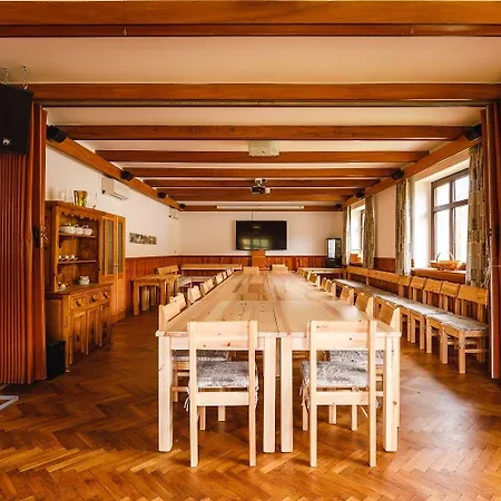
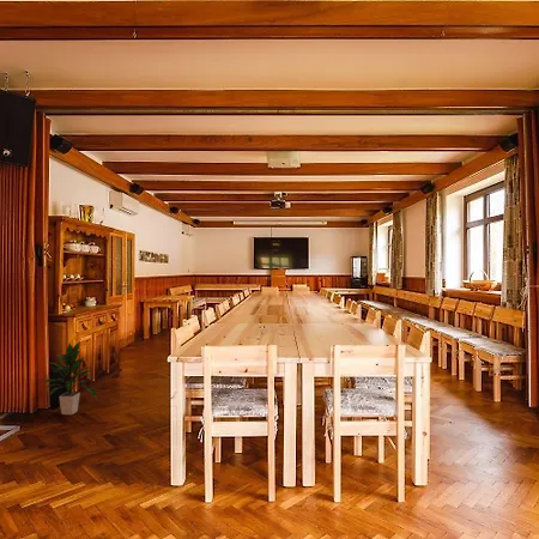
+ indoor plant [40,340,98,416]
